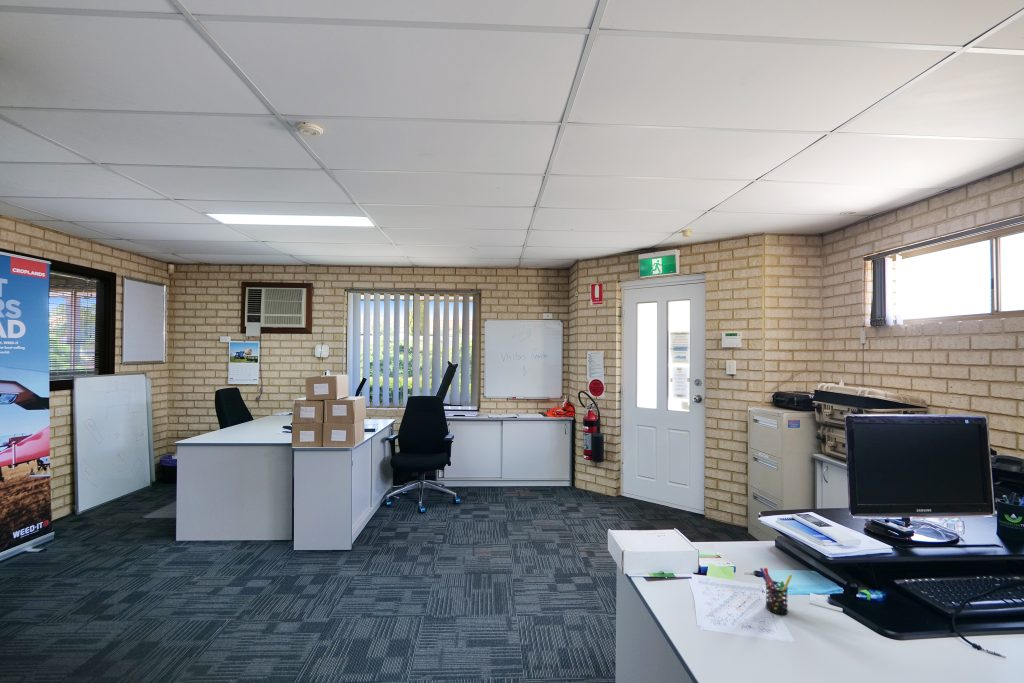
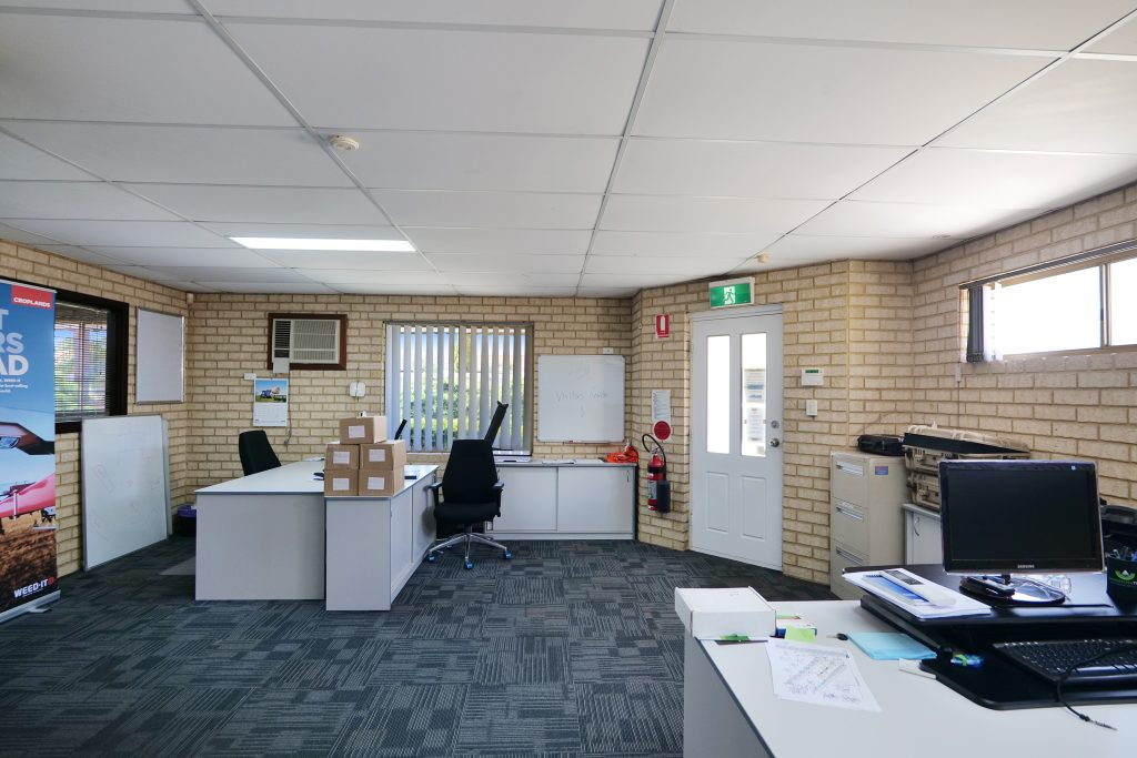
- pen holder [759,567,793,616]
